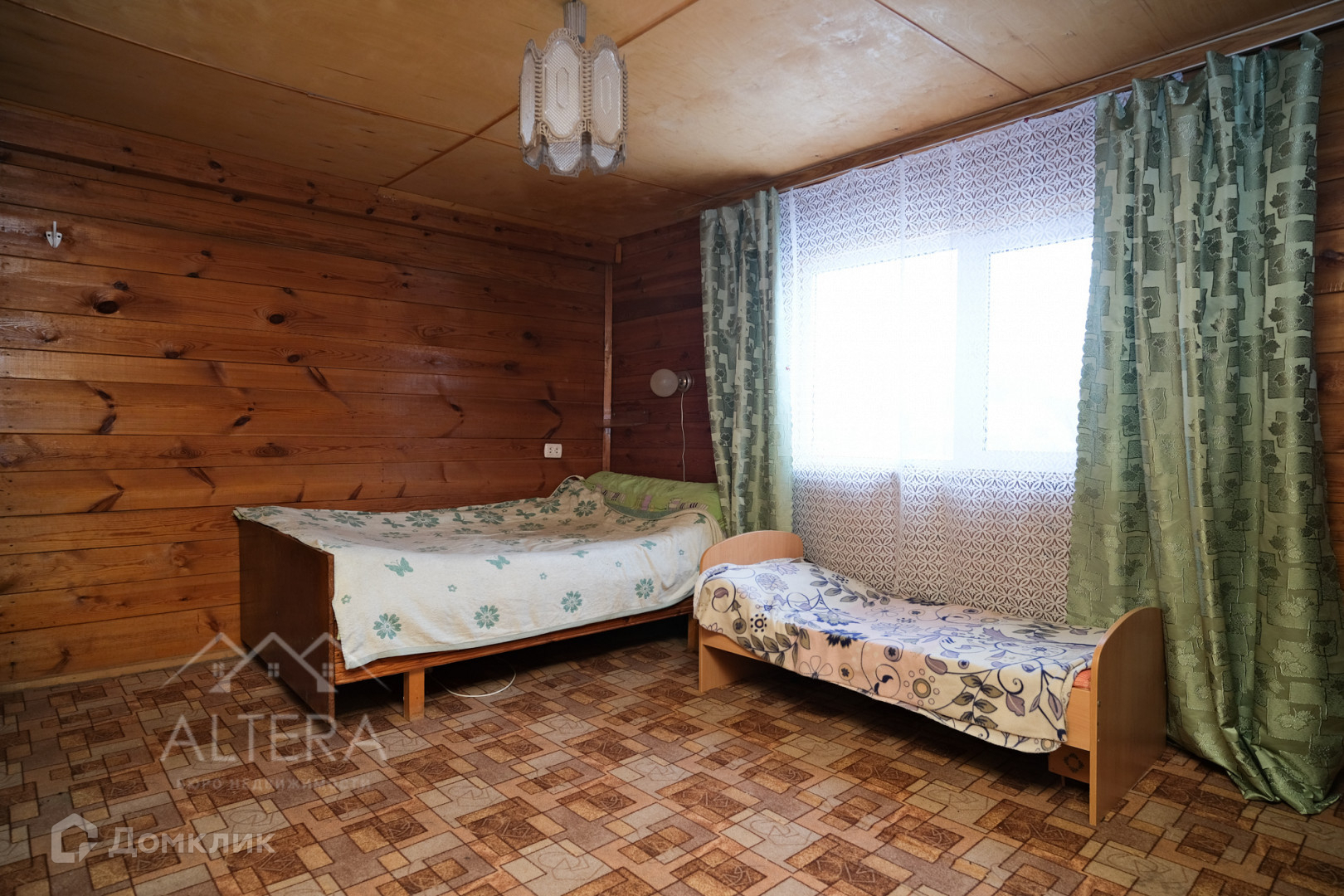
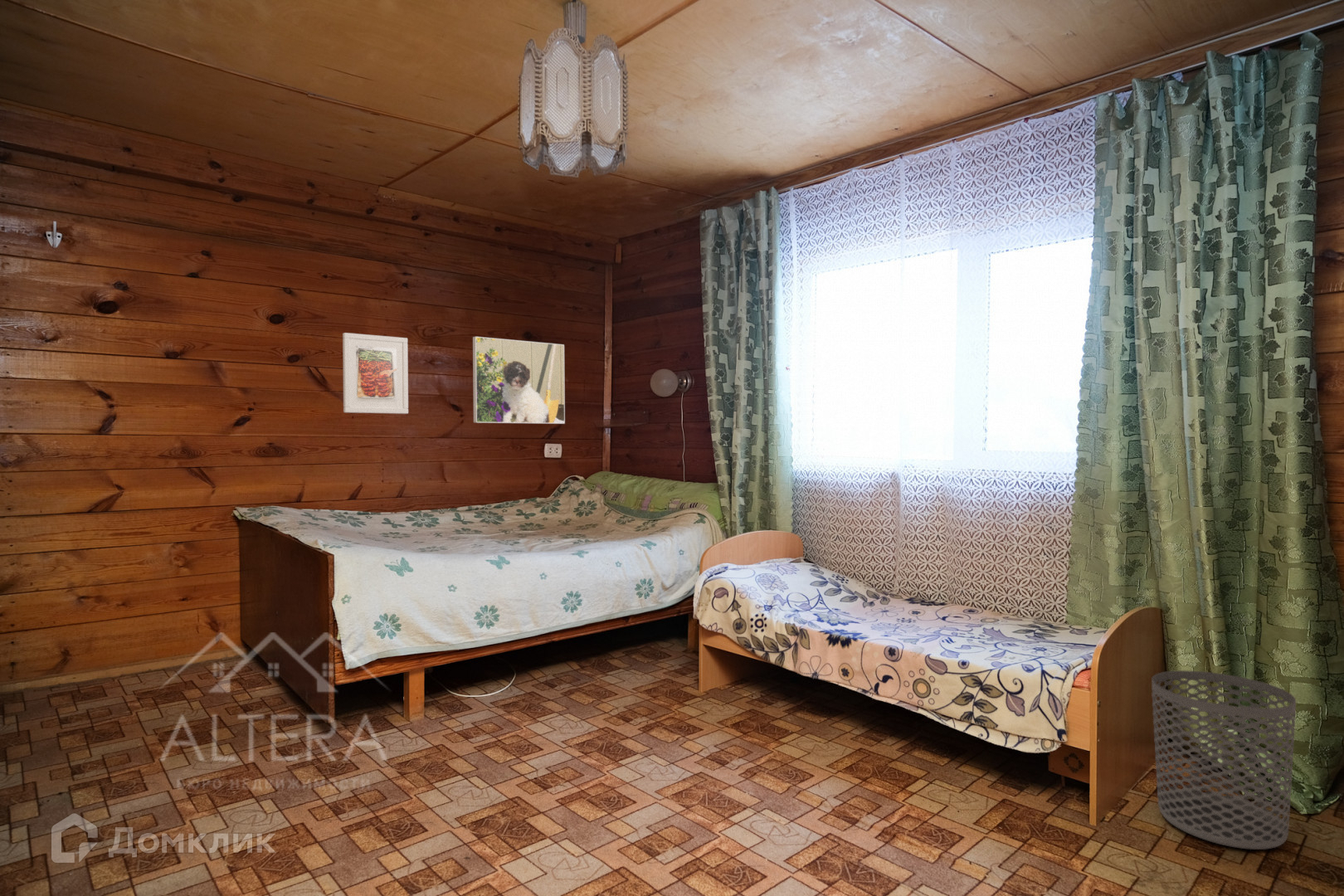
+ waste bin [1151,670,1297,850]
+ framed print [342,332,409,415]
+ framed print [472,336,566,425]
